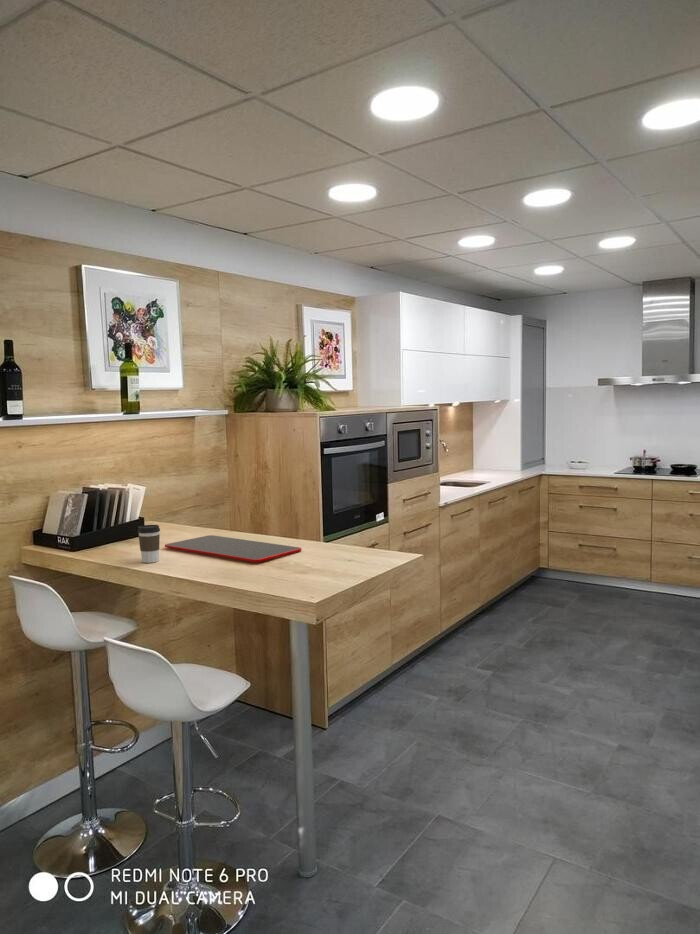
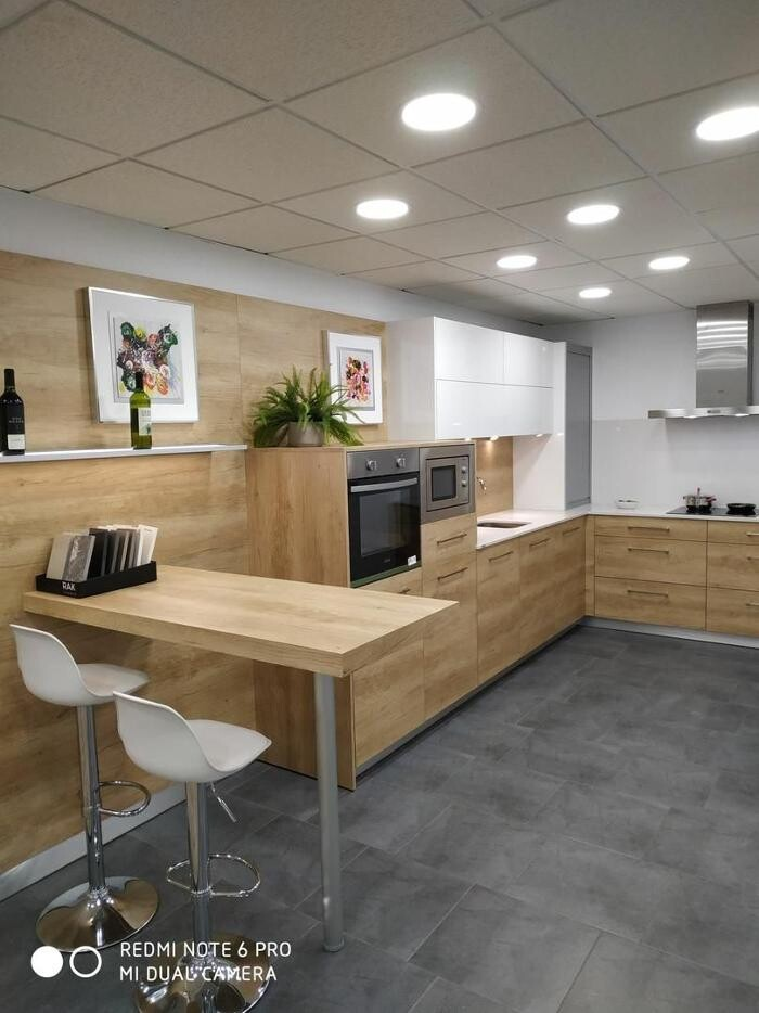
- coffee cup [137,524,161,564]
- cutting board [164,534,303,563]
